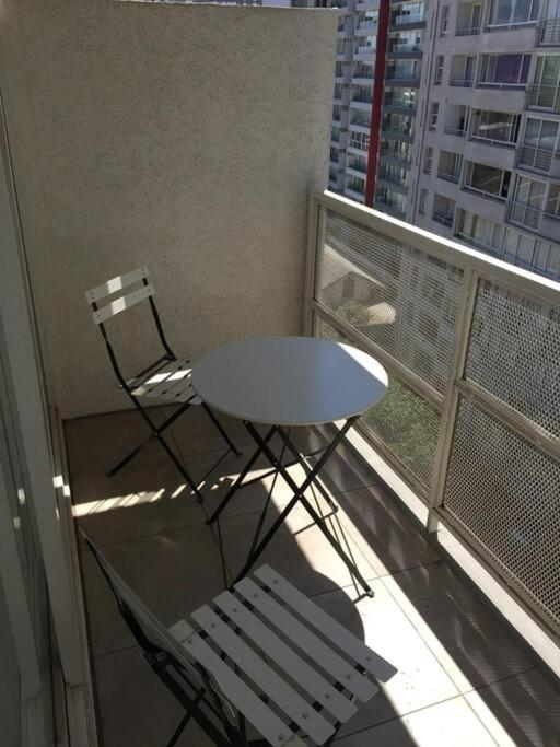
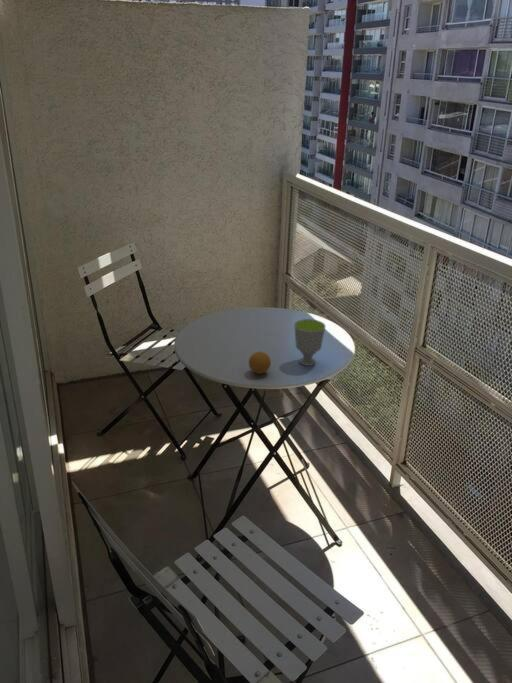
+ fruit [248,351,272,375]
+ cup [293,318,327,367]
